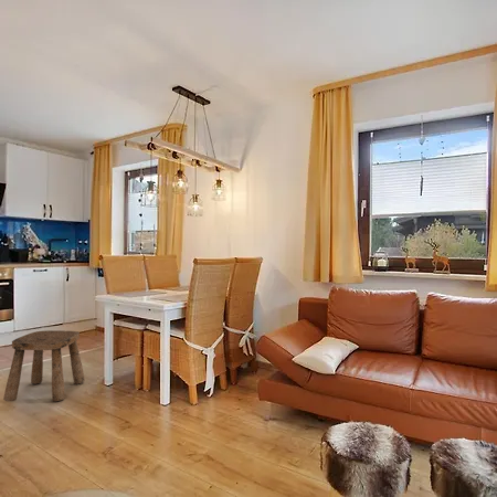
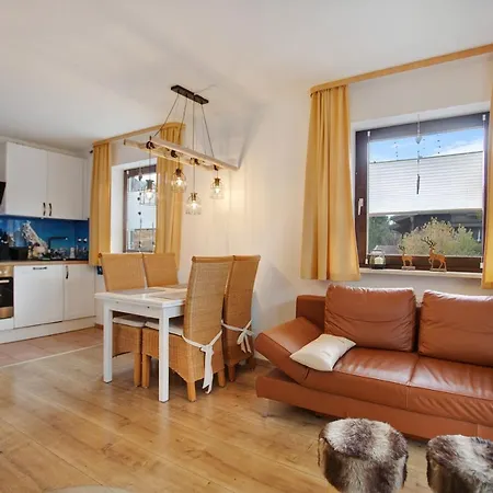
- stool [2,329,86,402]
